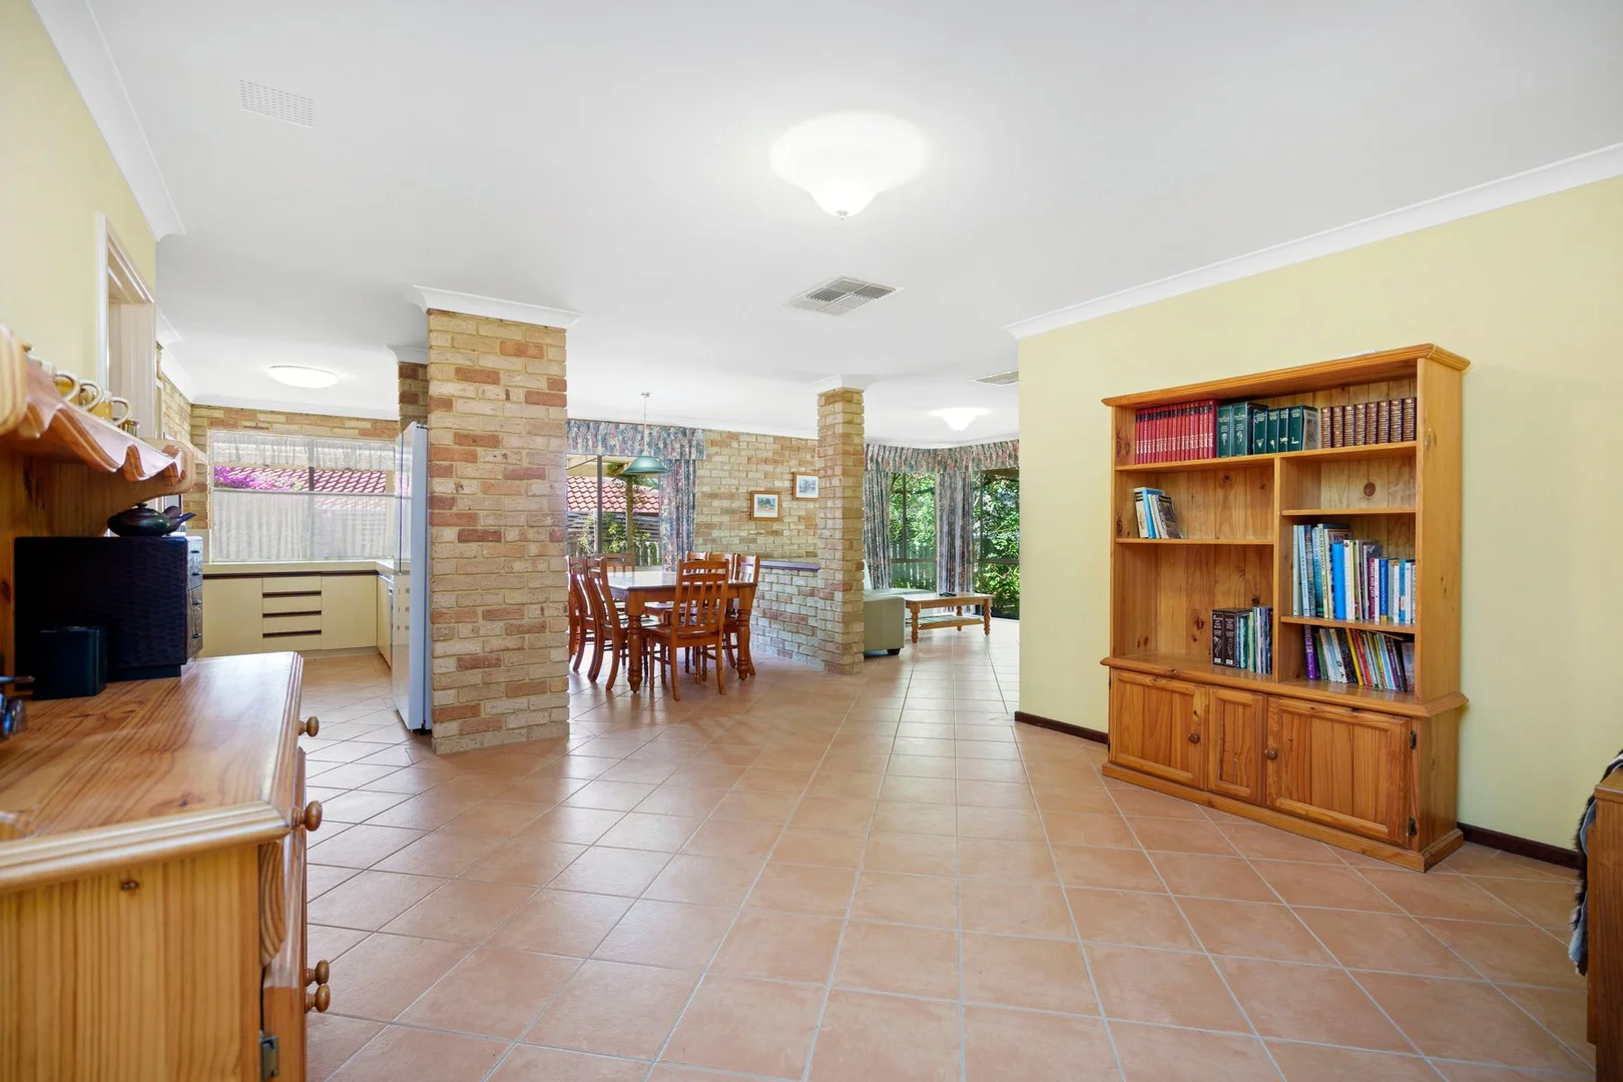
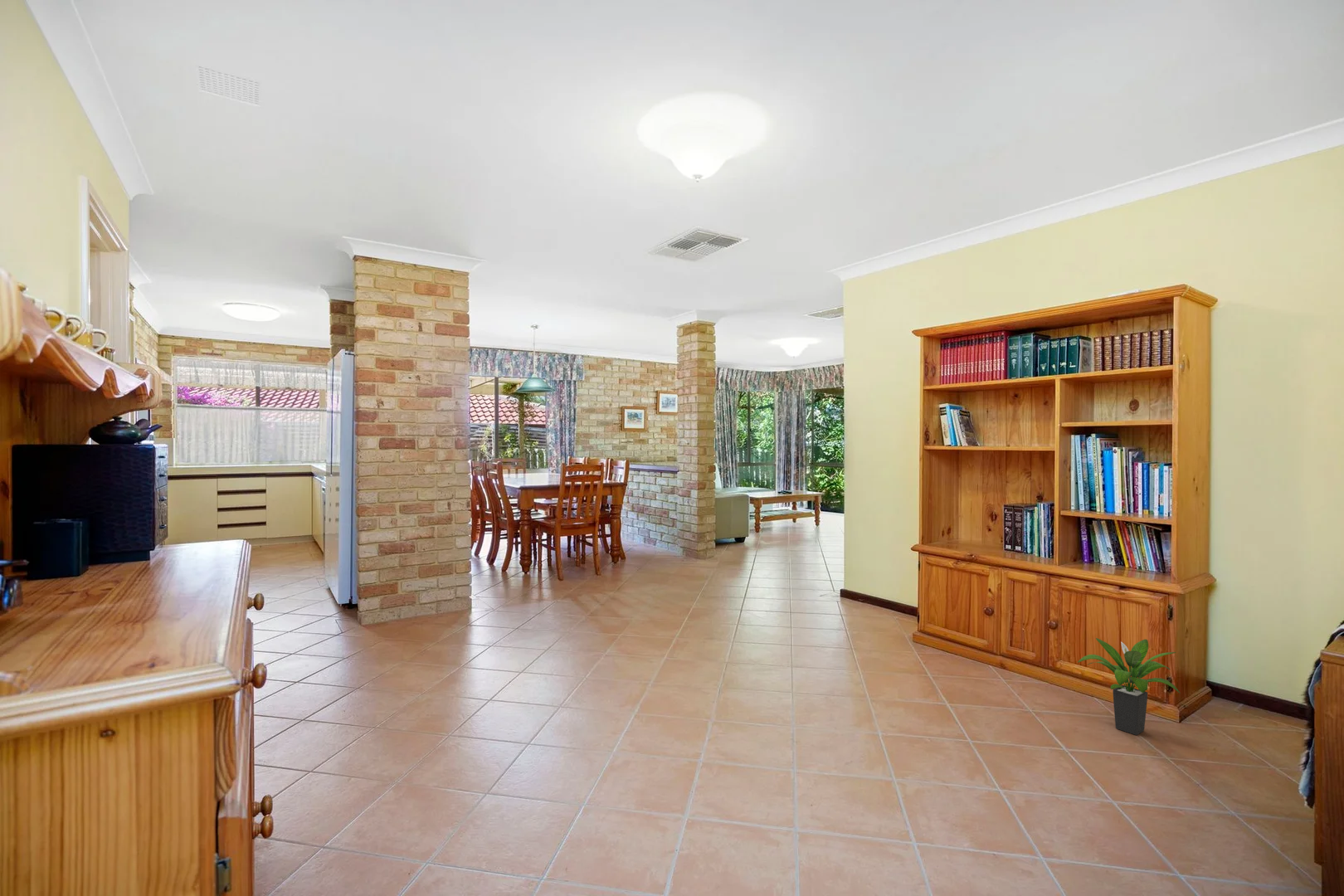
+ potted plant [1077,637,1181,736]
